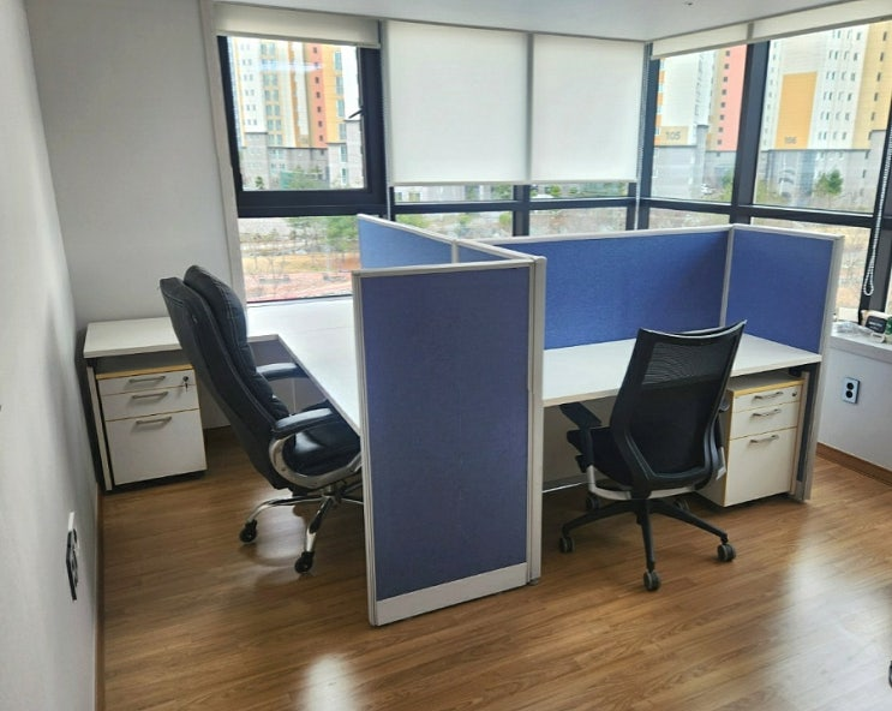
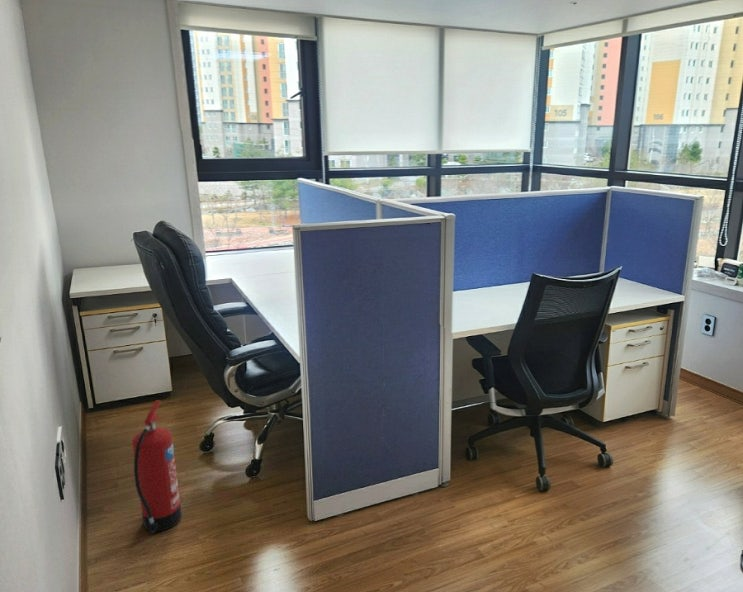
+ fire extinguisher [131,400,183,534]
